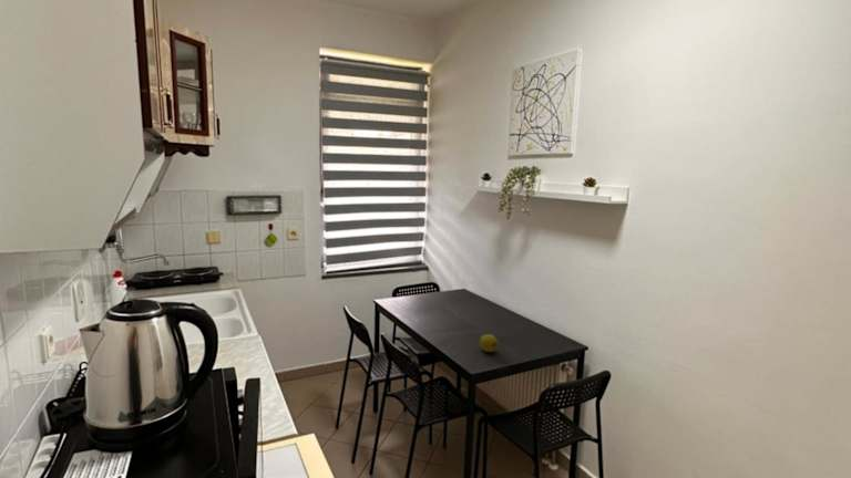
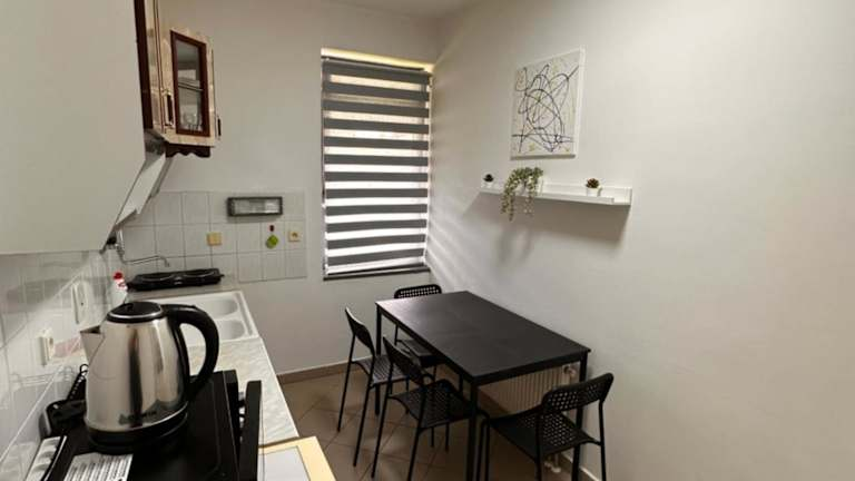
- lemon [479,333,499,353]
